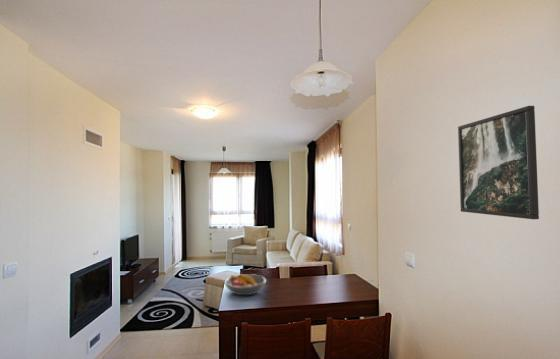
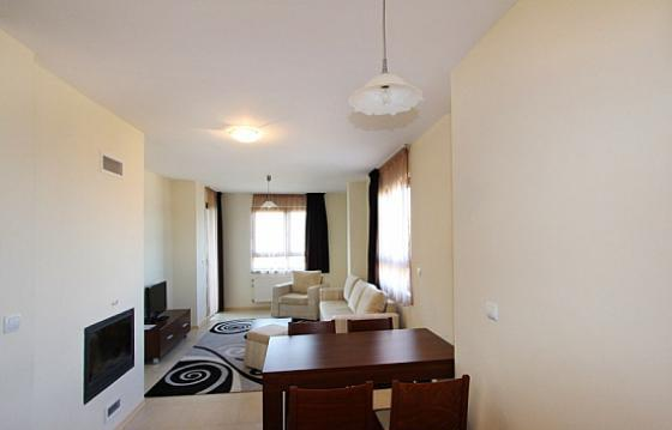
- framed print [457,105,540,220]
- fruit bowl [223,273,267,296]
